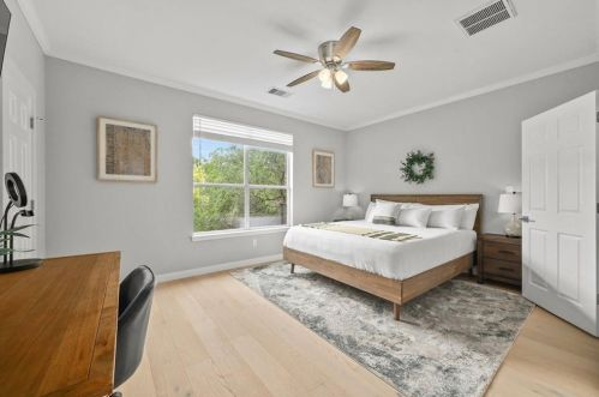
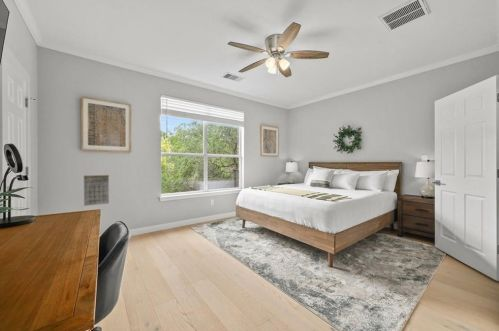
+ calendar [83,174,110,207]
